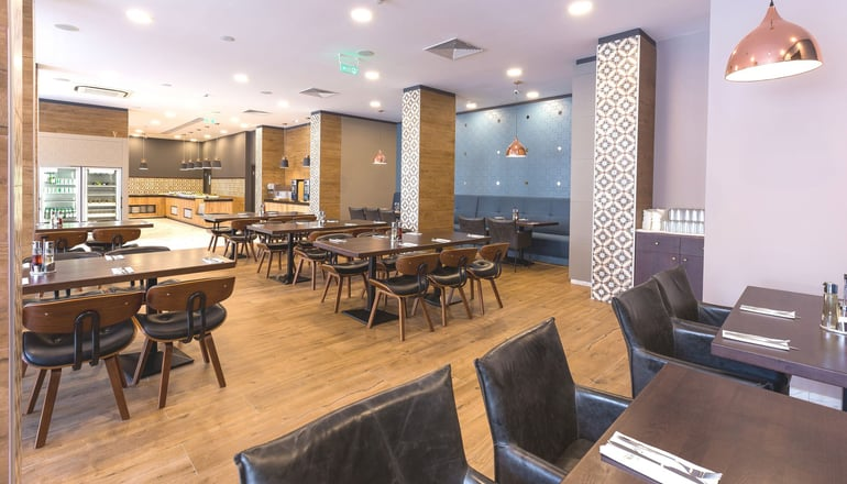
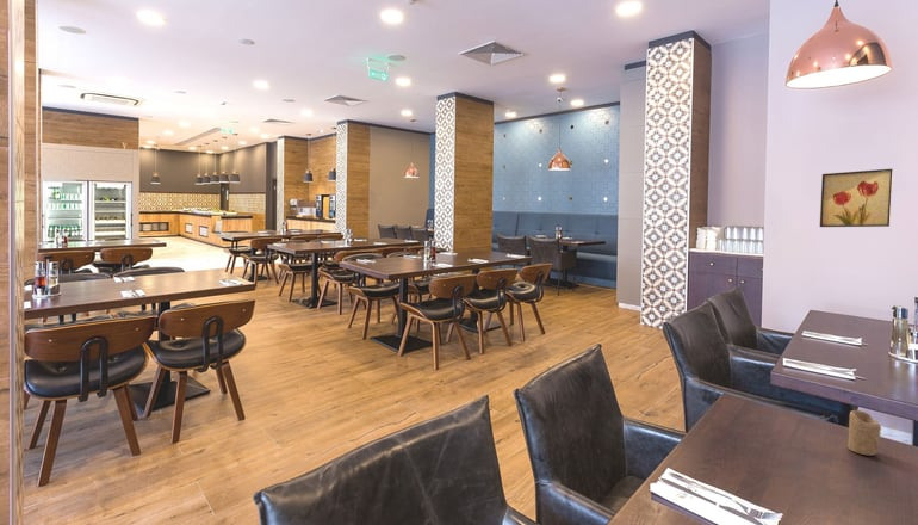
+ wall art [819,167,894,228]
+ candle [846,409,882,457]
